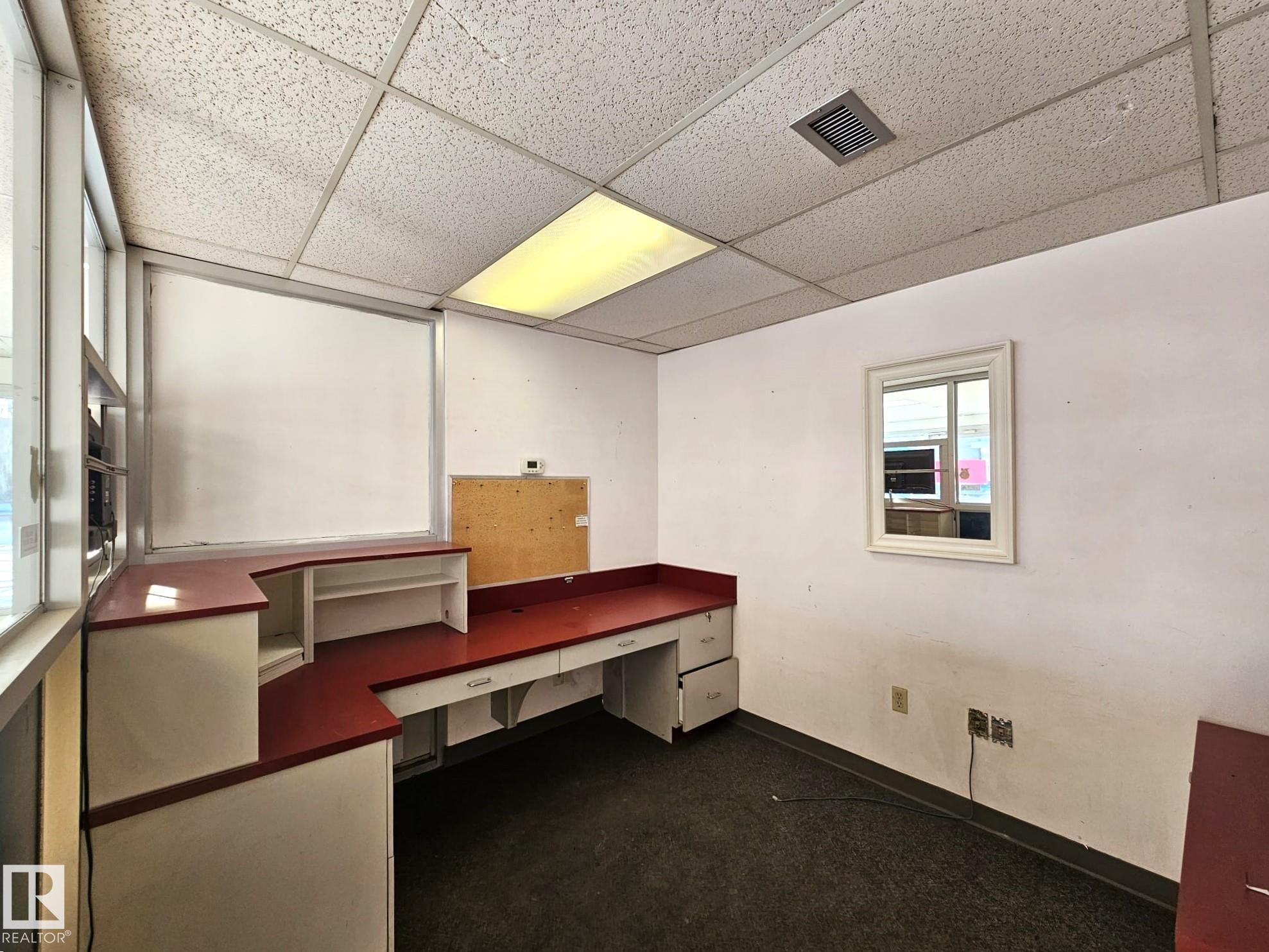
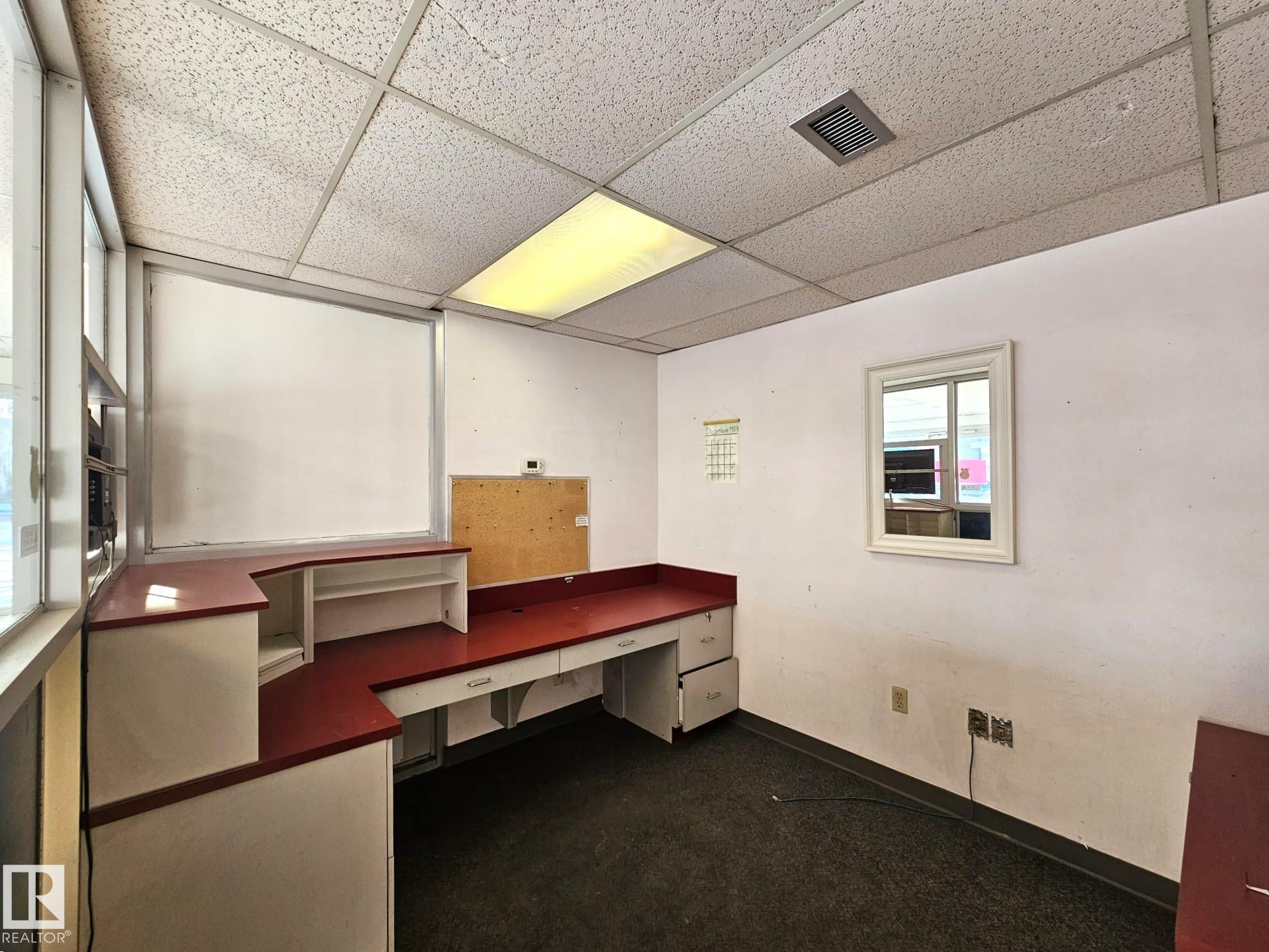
+ calendar [702,406,741,484]
